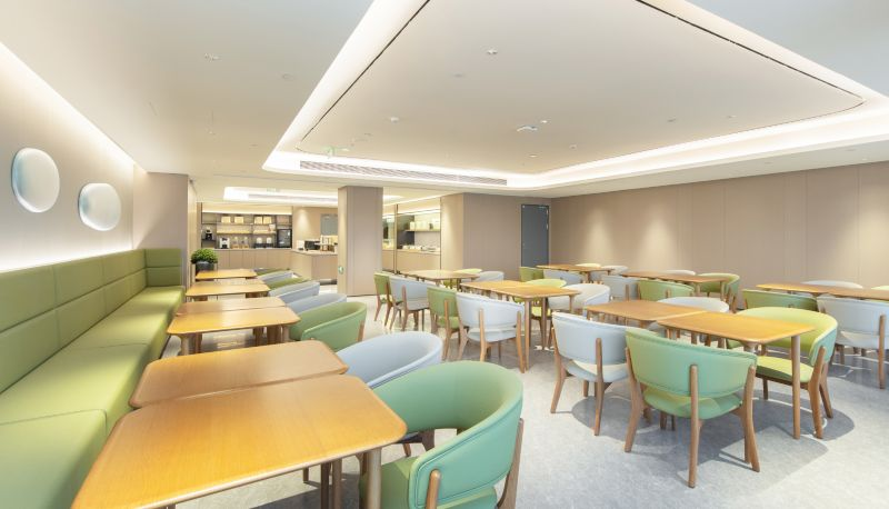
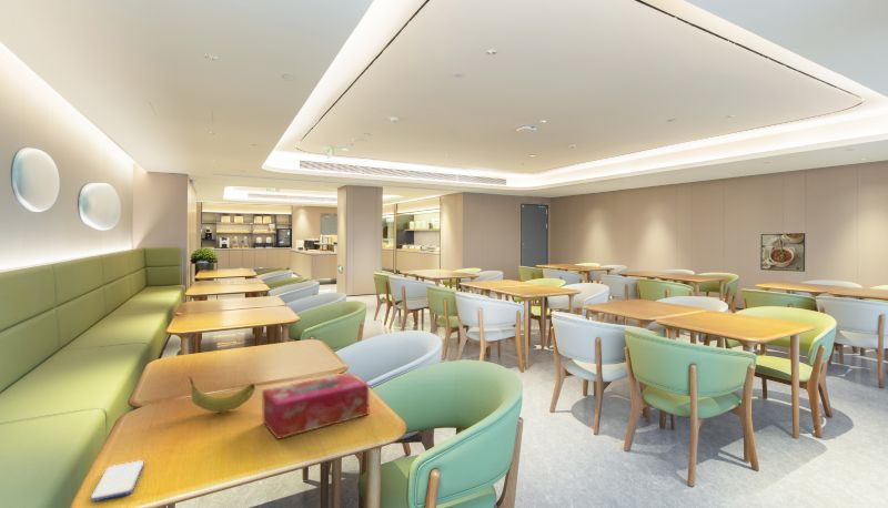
+ tissue box [261,373,370,440]
+ fruit [188,375,256,413]
+ smartphone [90,459,144,502]
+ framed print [759,232,806,273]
